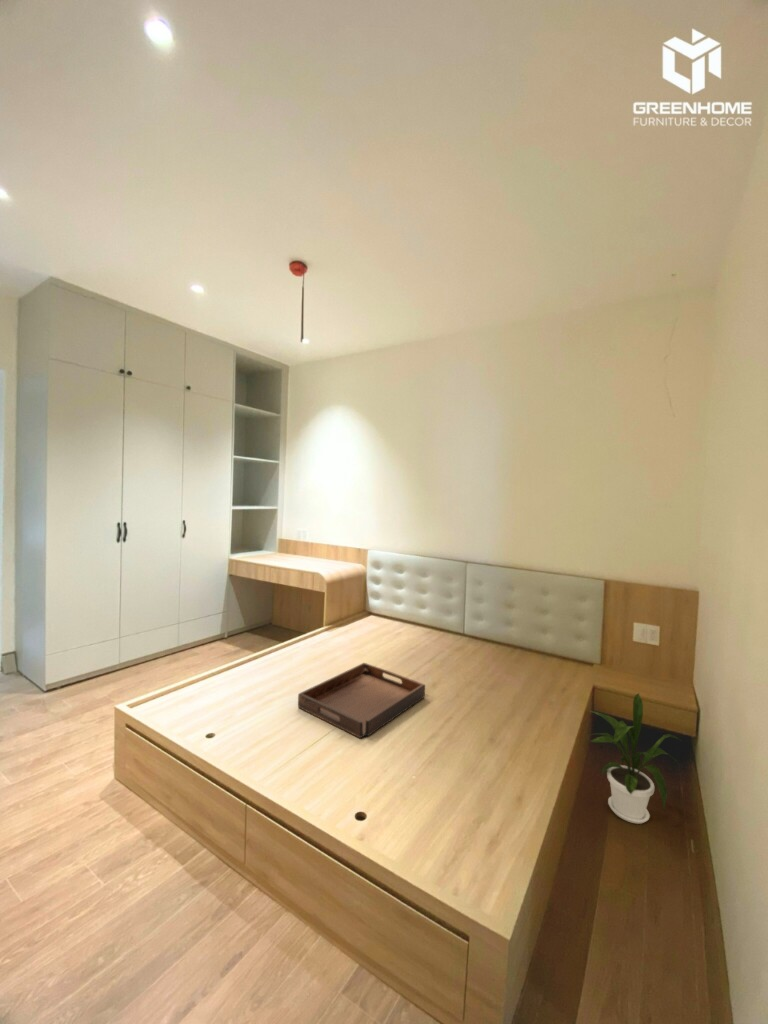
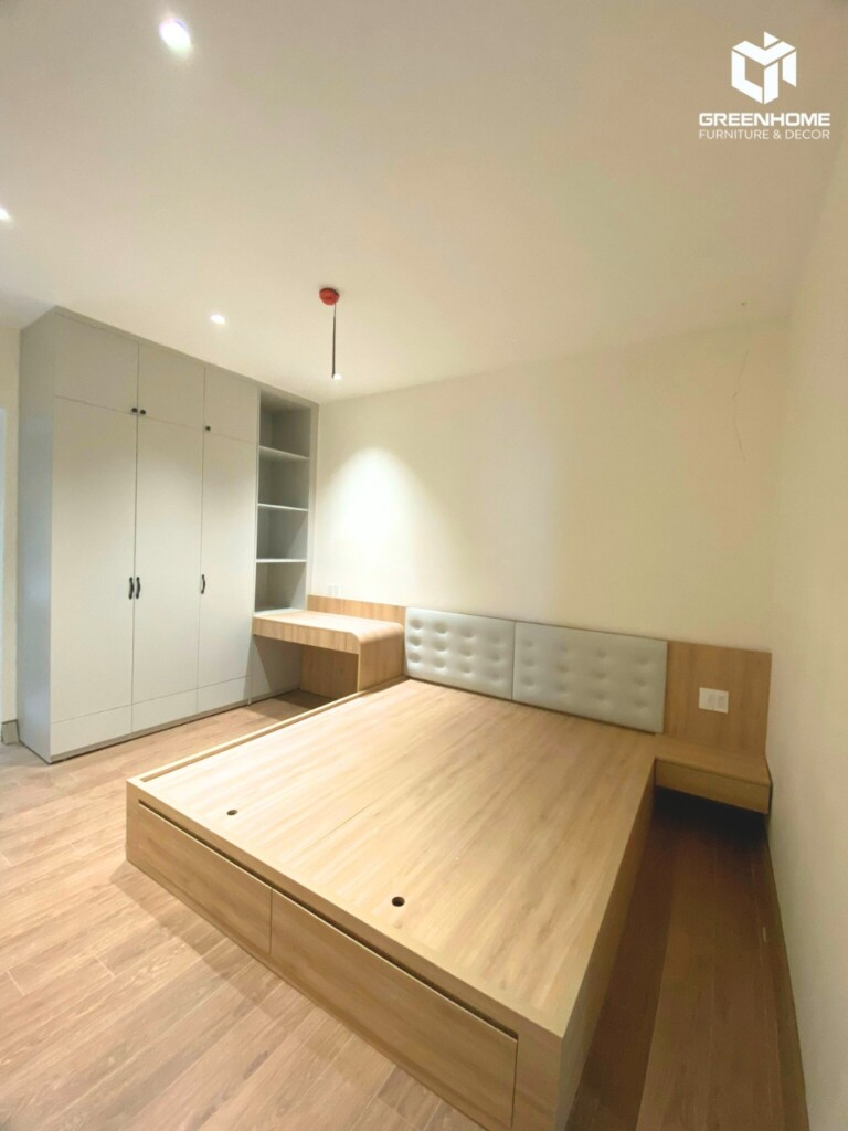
- serving tray [297,662,426,739]
- house plant [588,692,681,825]
